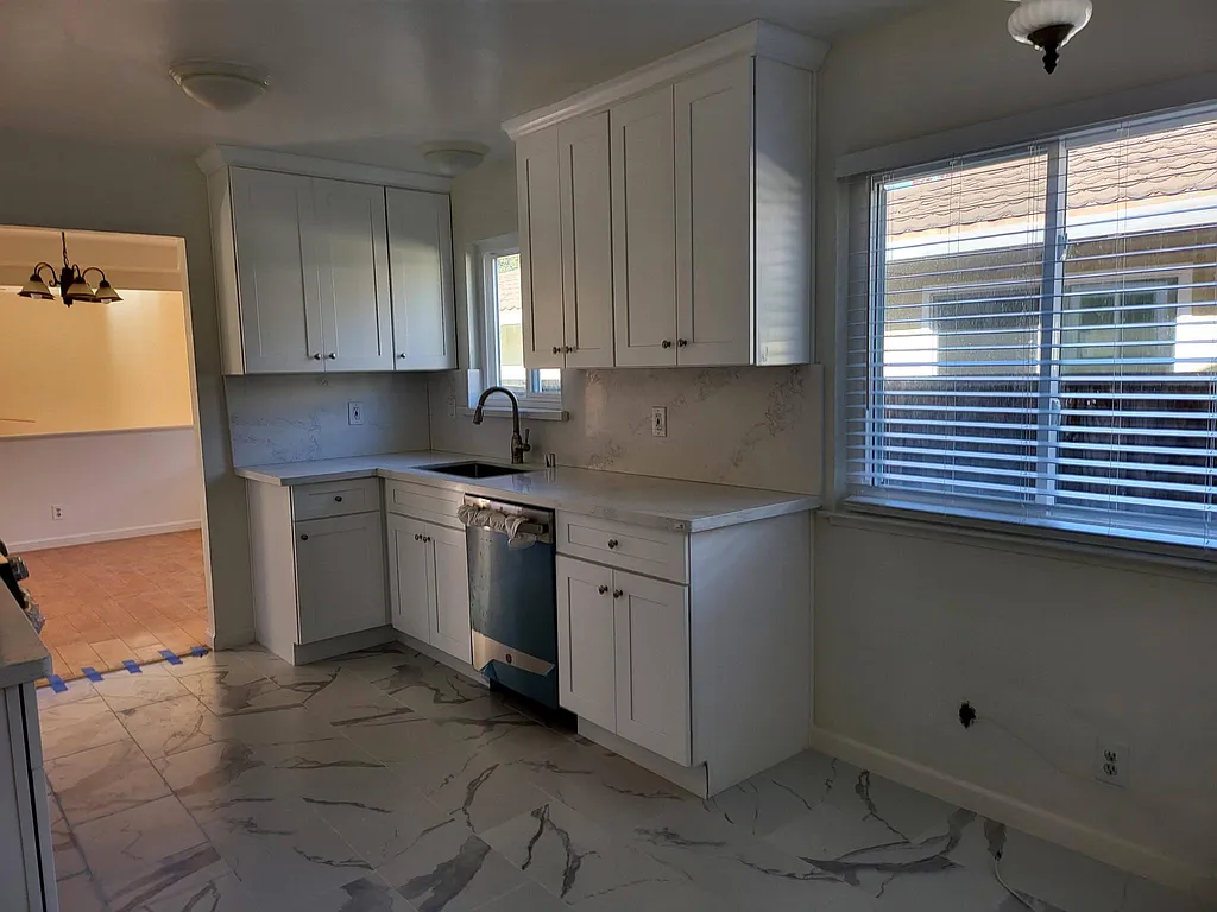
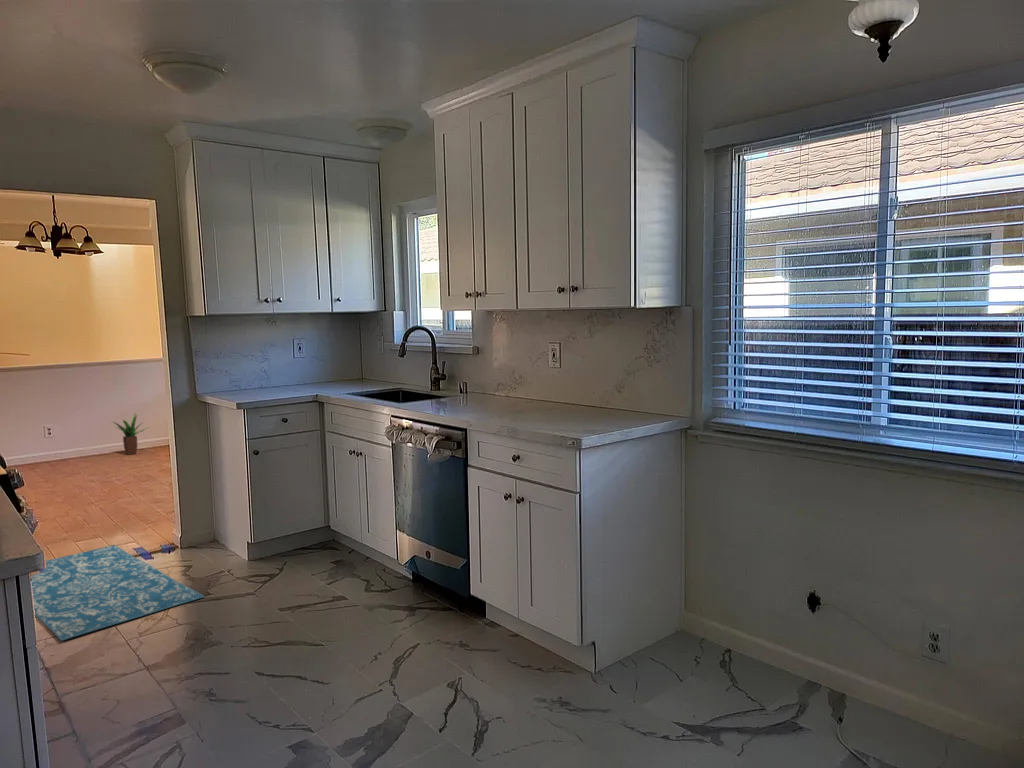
+ potted plant [112,412,151,456]
+ rug [30,544,206,642]
